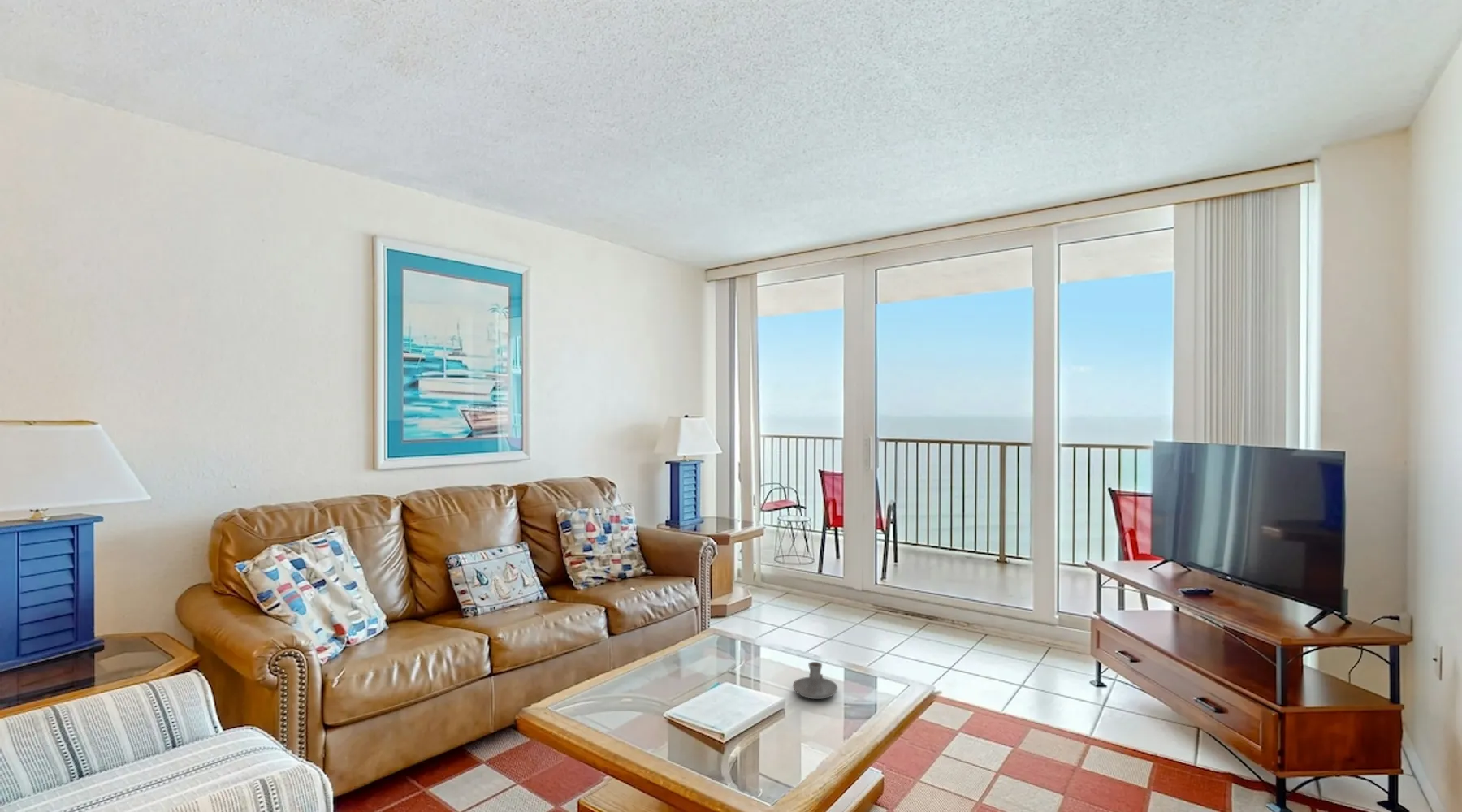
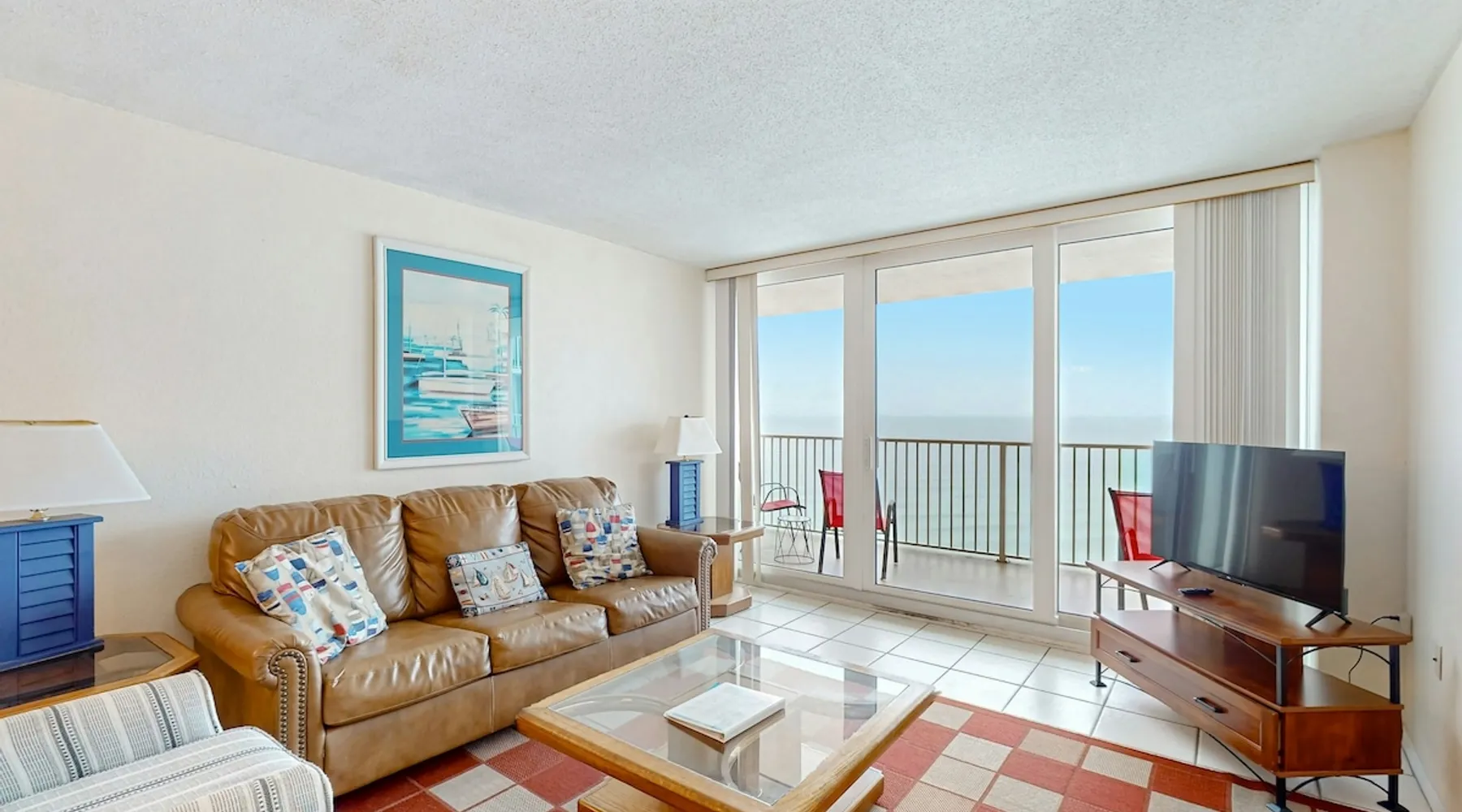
- candle holder [792,661,838,700]
